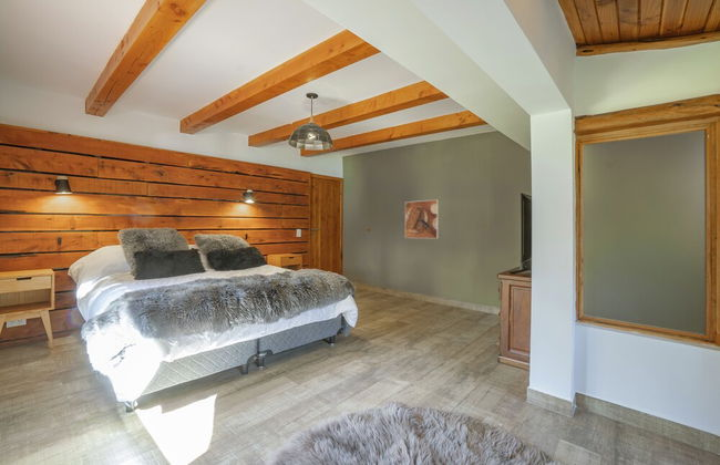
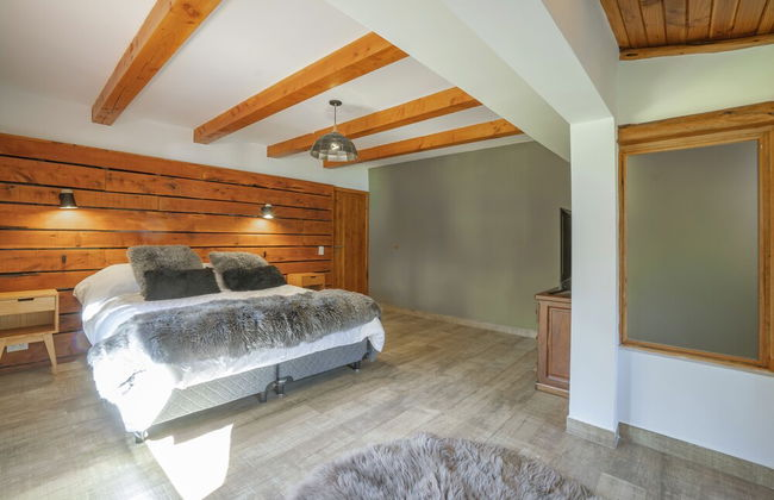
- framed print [404,198,440,239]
